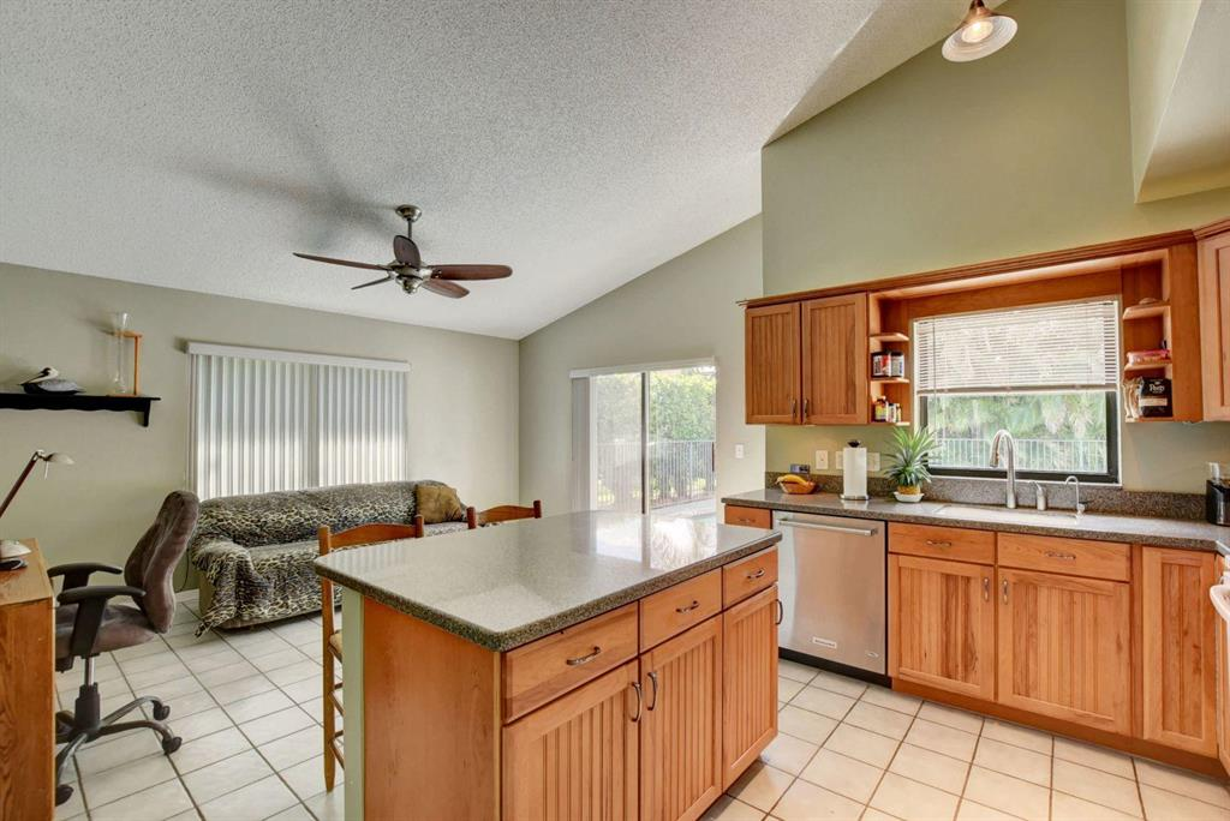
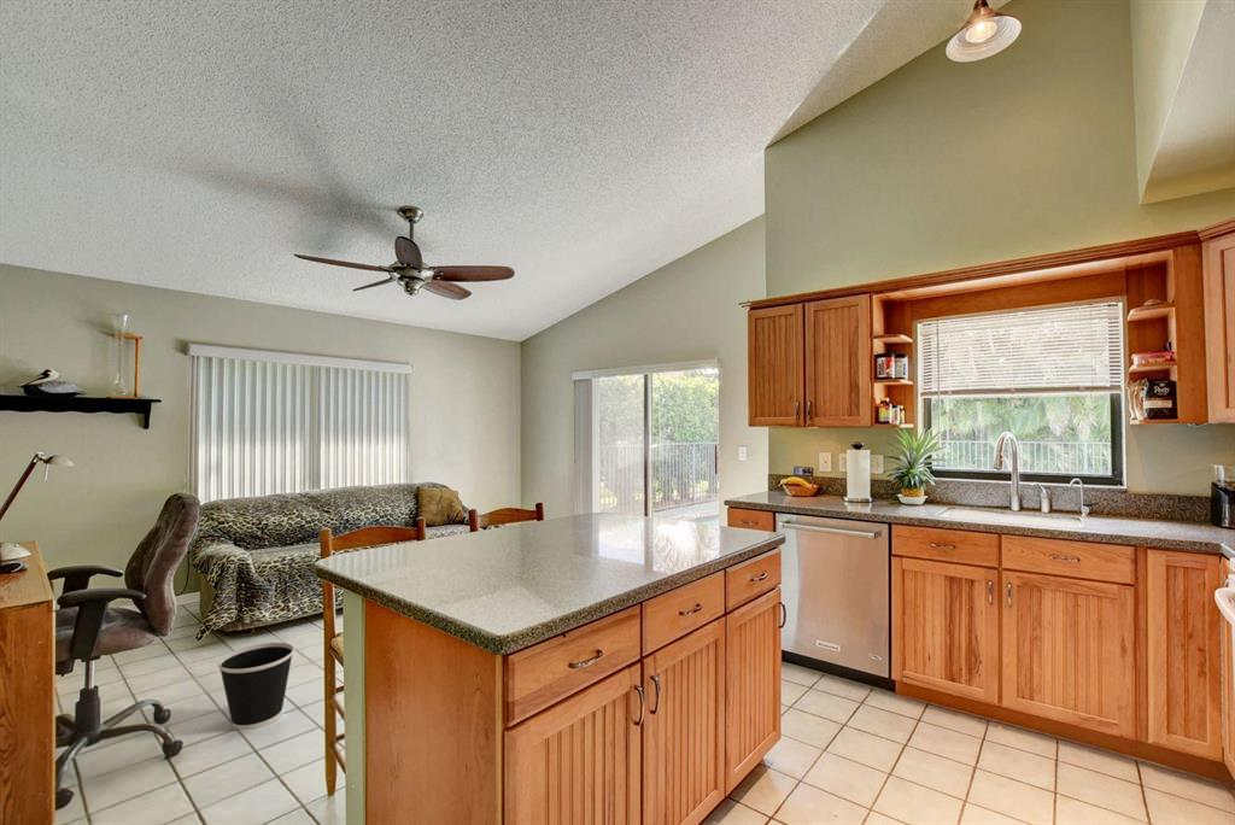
+ wastebasket [217,642,295,731]
